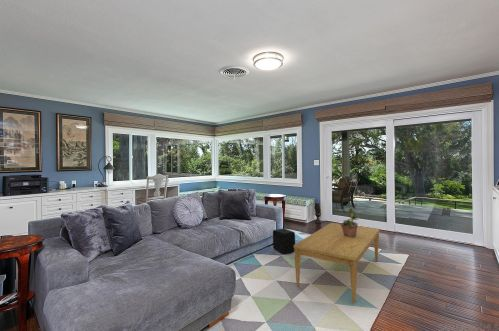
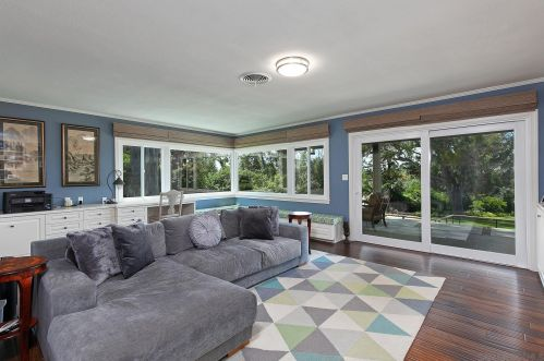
- air purifier [272,227,296,255]
- coffee table [293,222,380,304]
- potted plant [340,204,359,237]
